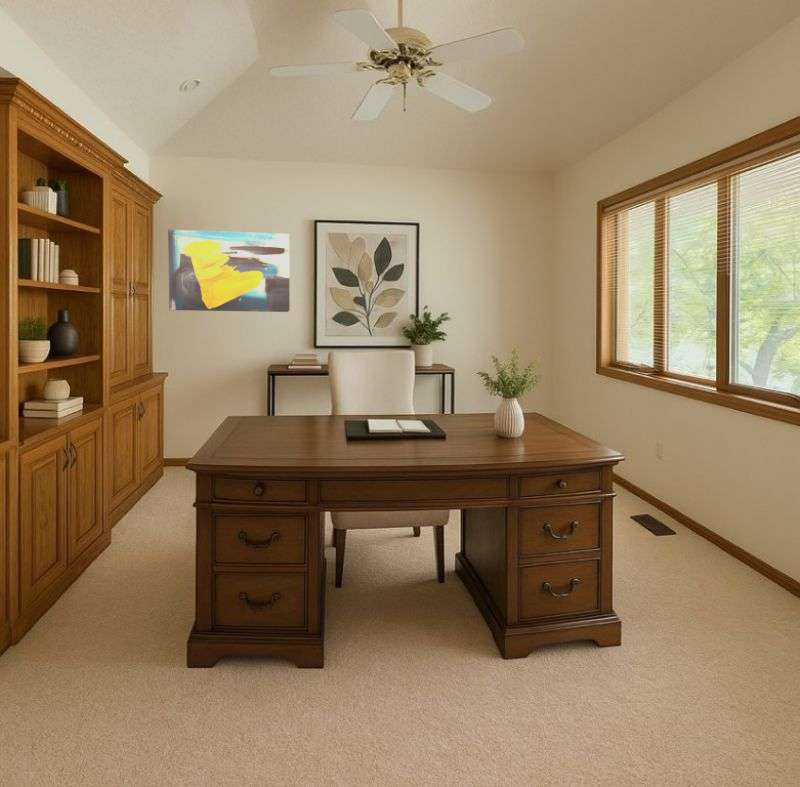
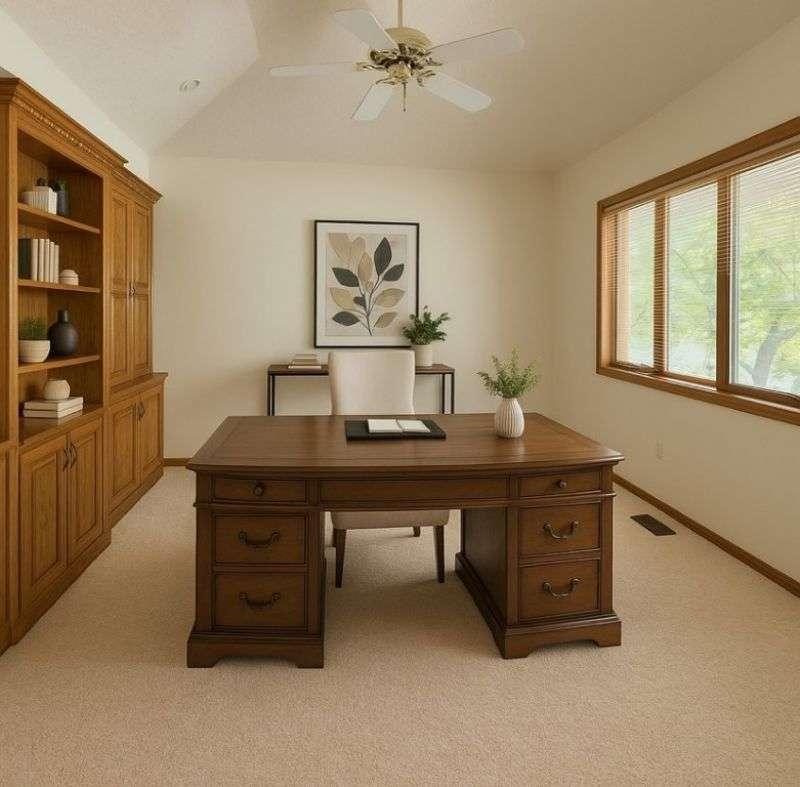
- wall art [167,229,291,313]
